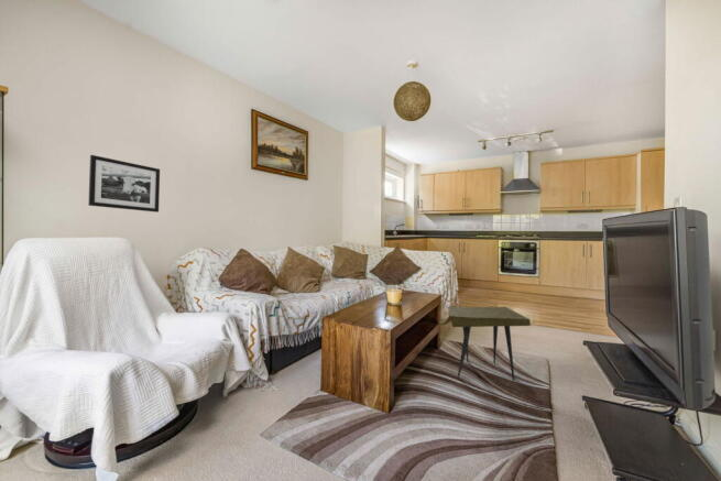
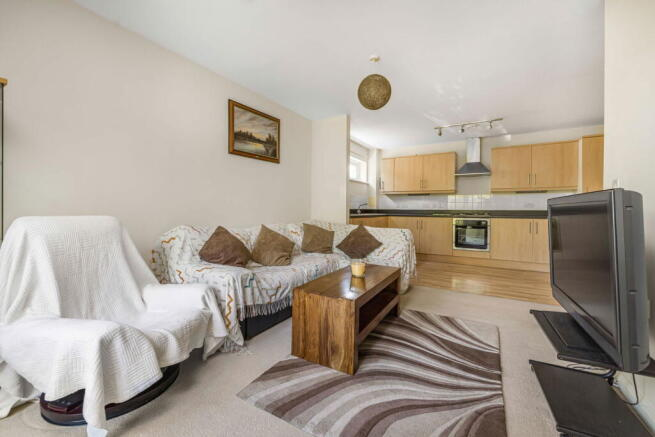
- side table [447,306,532,382]
- picture frame [87,154,161,214]
